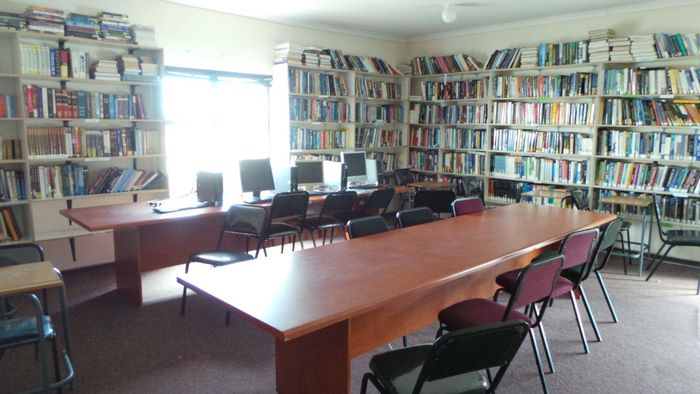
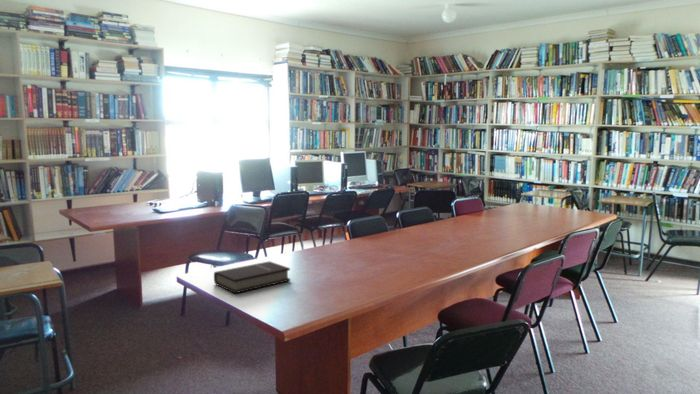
+ book [213,260,291,294]
